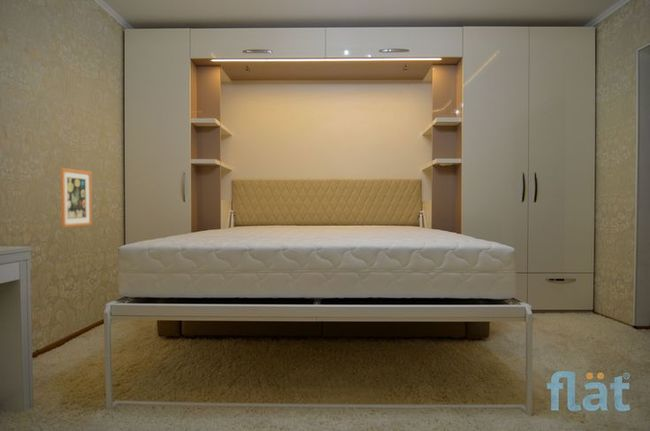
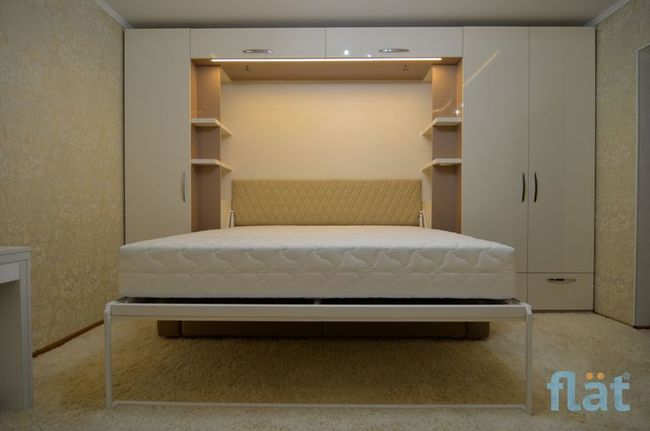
- wall art [59,167,93,229]
